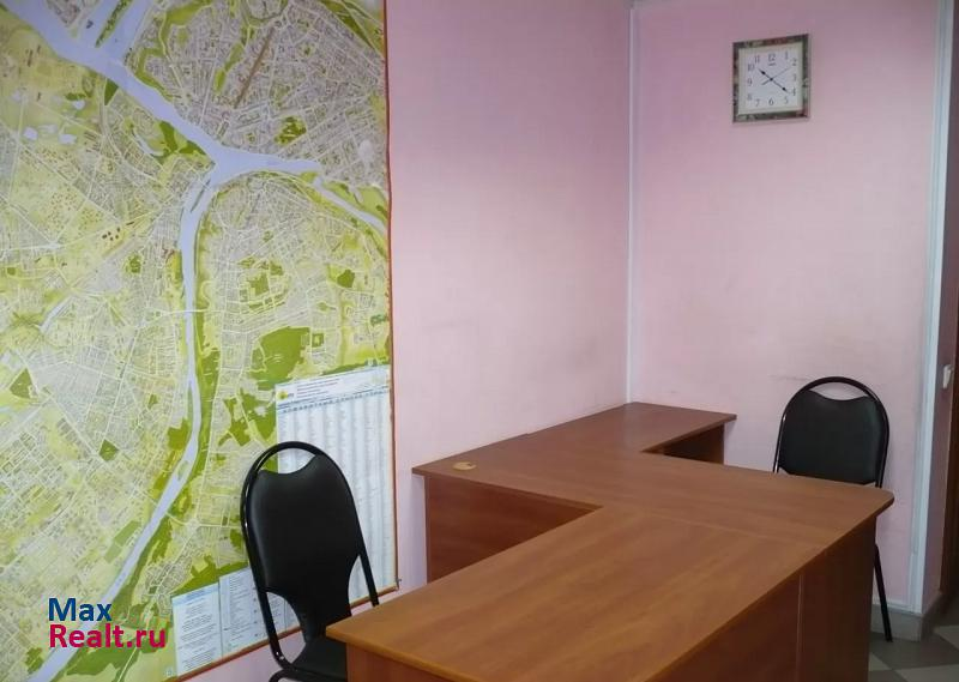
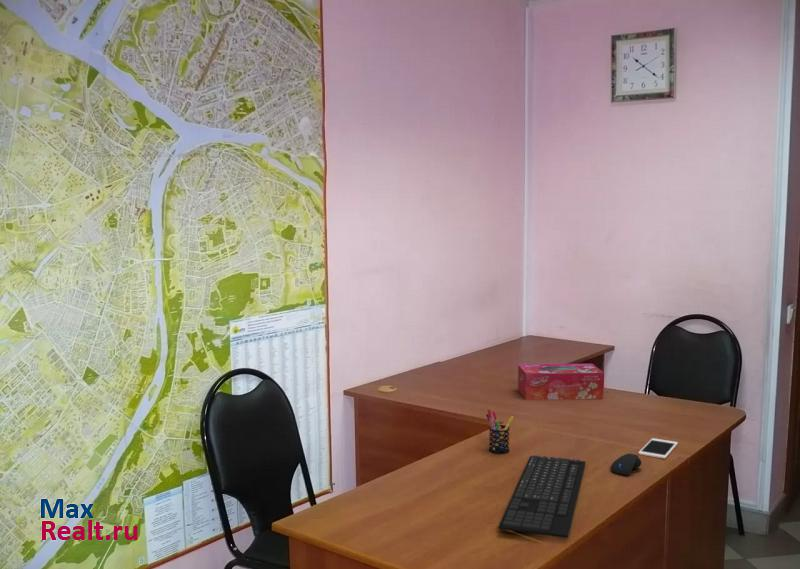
+ tissue box [517,363,605,401]
+ computer mouse [610,452,642,476]
+ cell phone [638,437,679,460]
+ keyboard [497,454,586,539]
+ pen holder [485,409,515,455]
